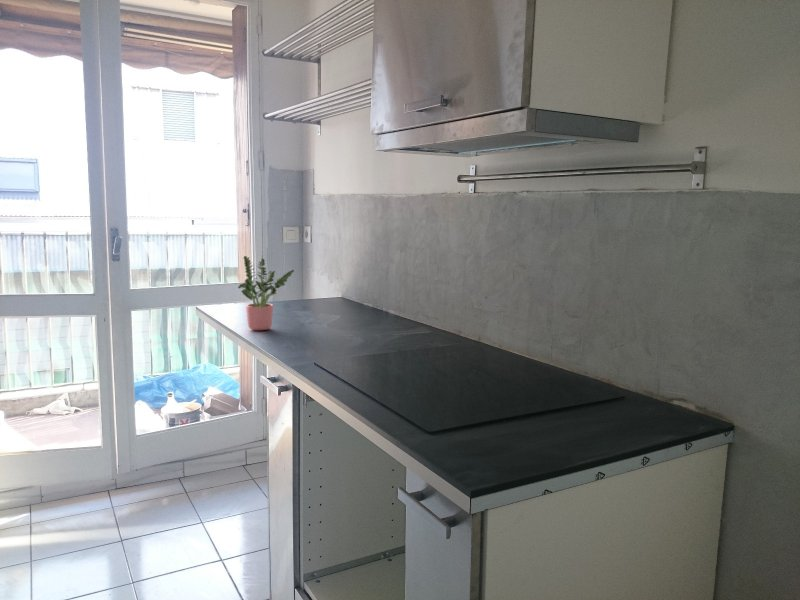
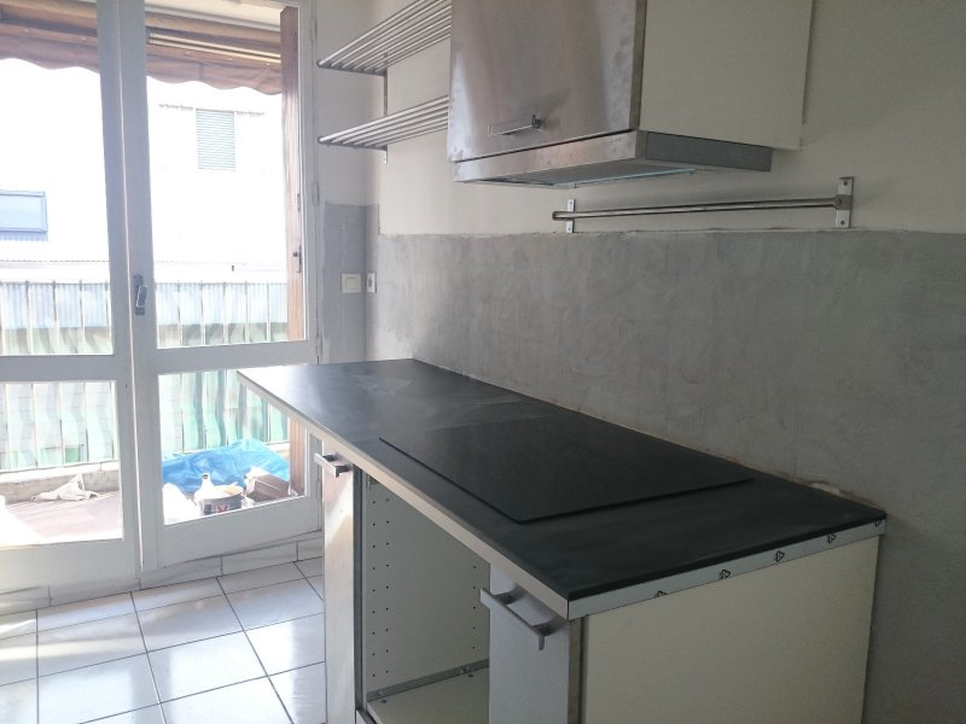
- potted plant [237,255,295,331]
